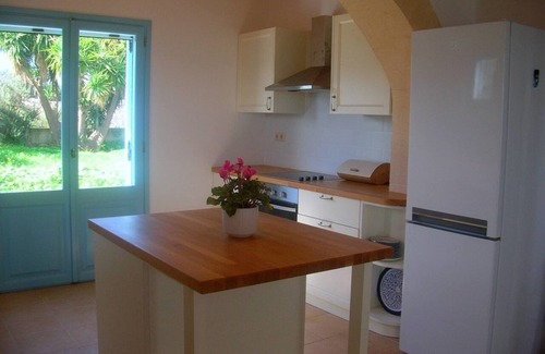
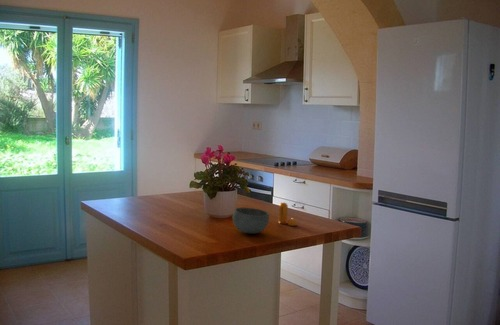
+ pepper shaker [278,201,298,227]
+ bowl [232,207,270,235]
